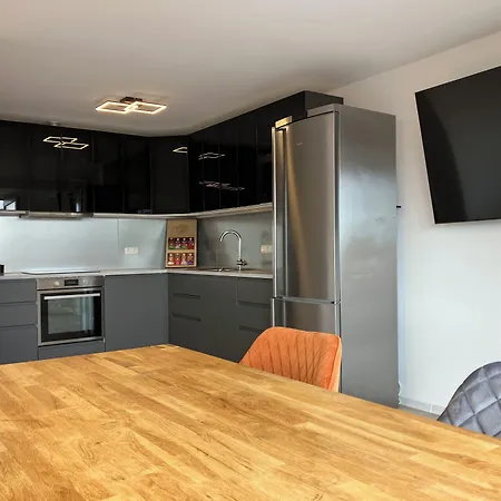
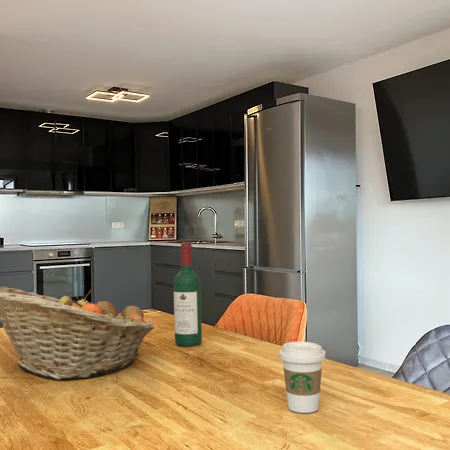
+ fruit basket [0,286,155,381]
+ wine bottle [173,242,203,347]
+ coffee cup [278,341,327,414]
